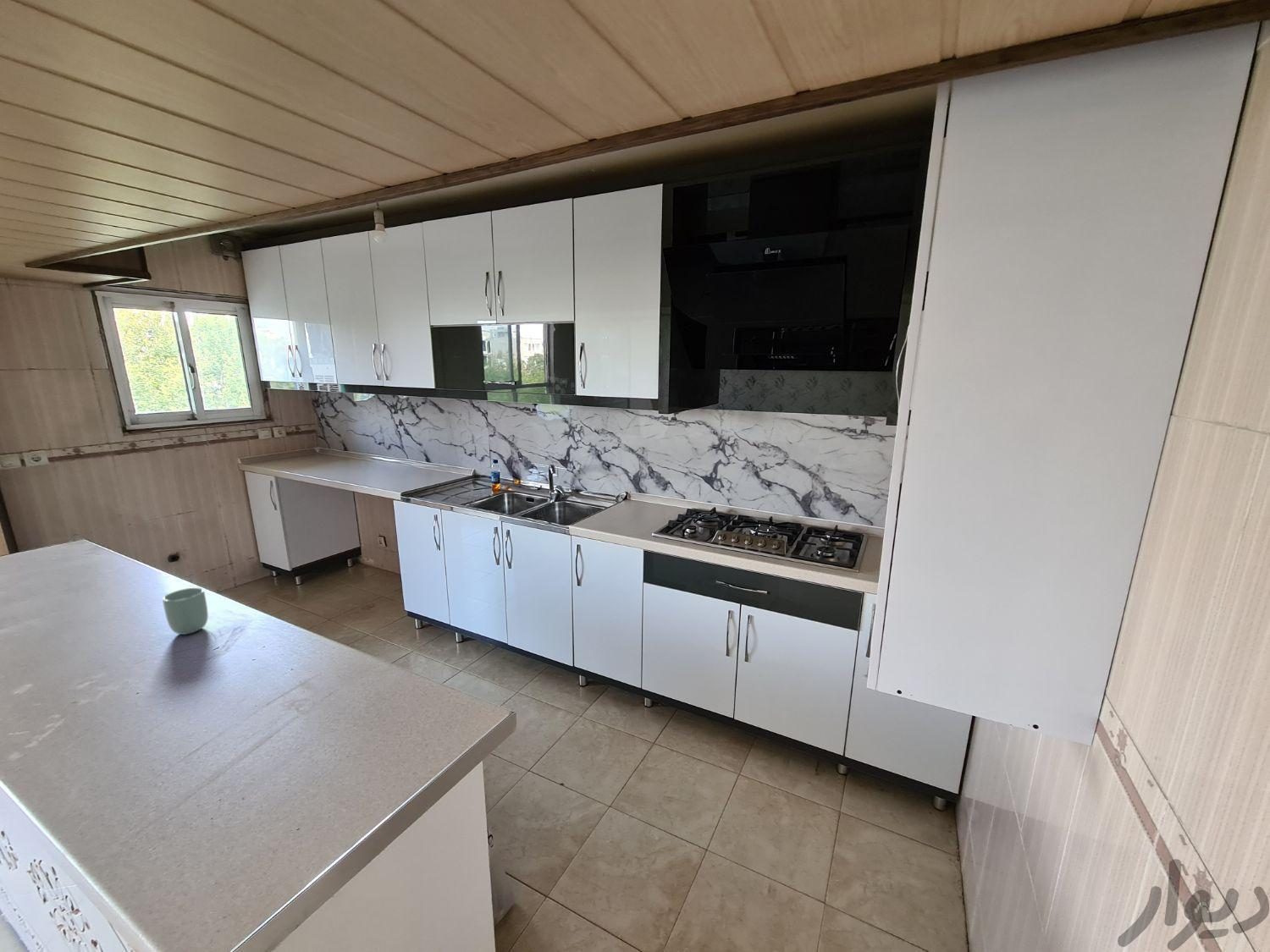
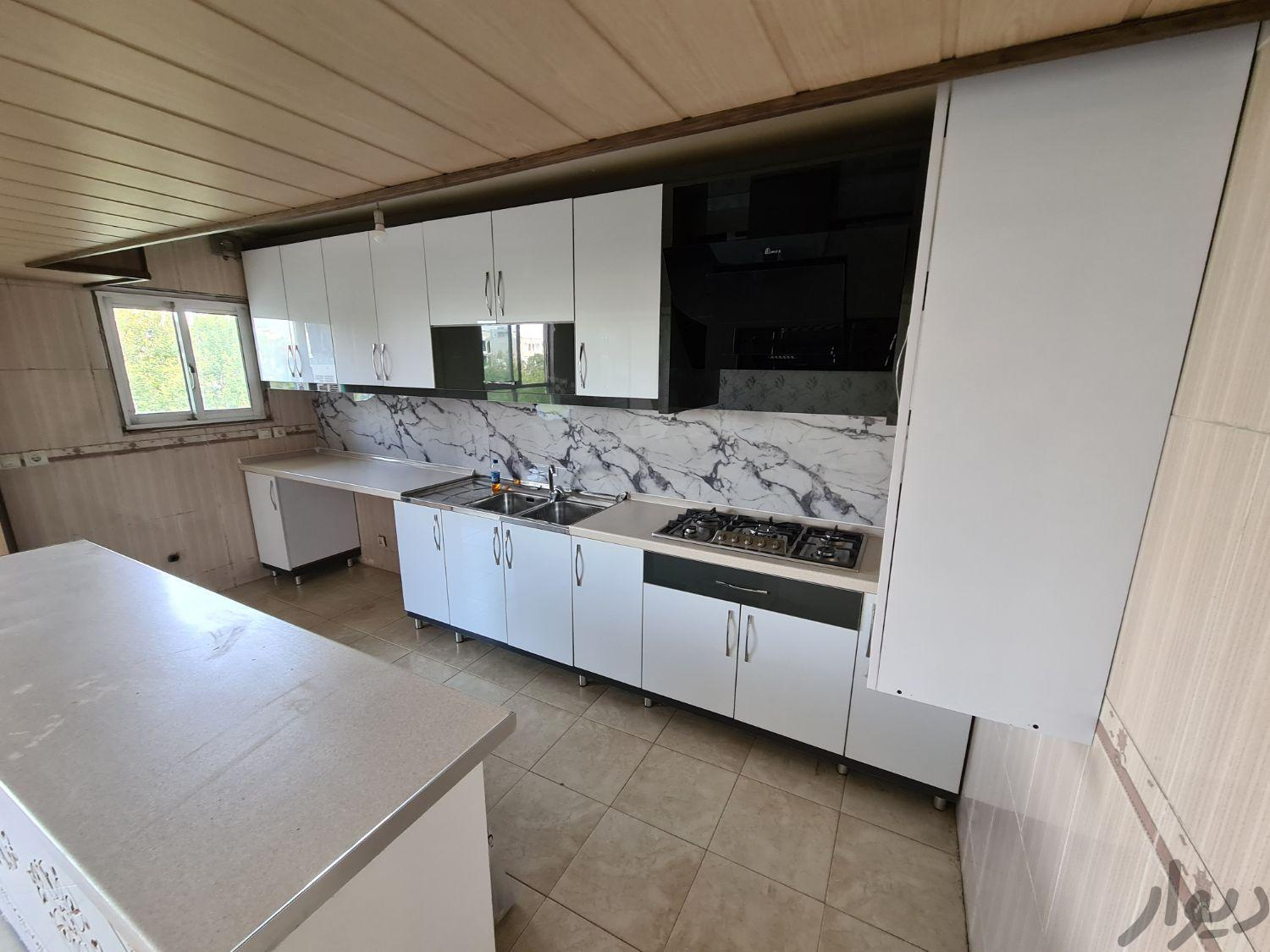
- cup [162,586,209,636]
